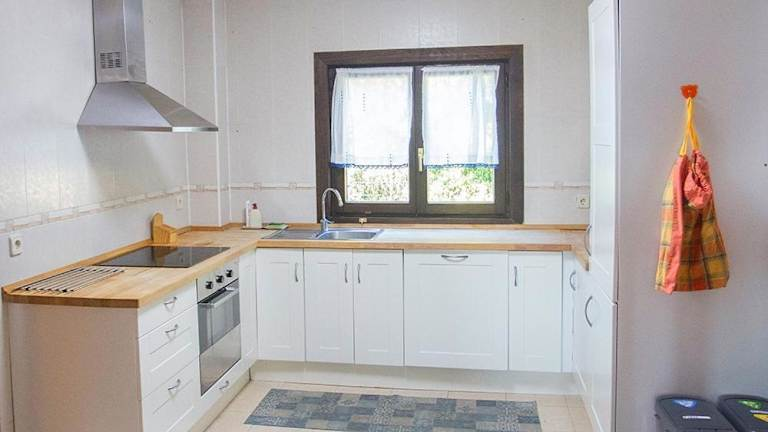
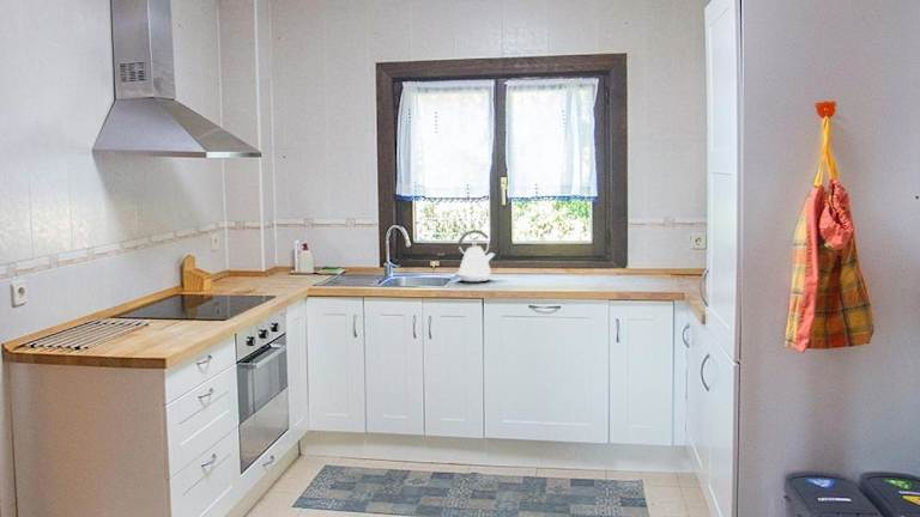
+ kettle [455,229,496,282]
